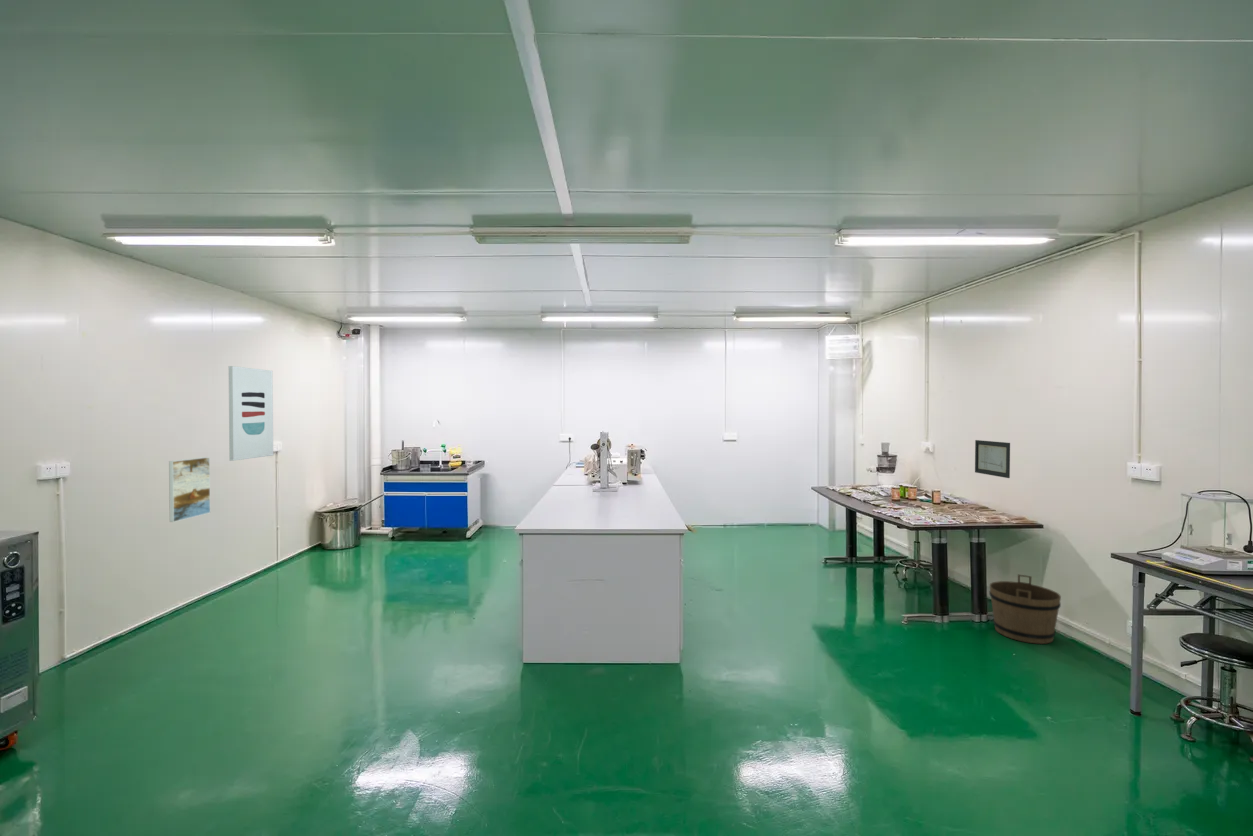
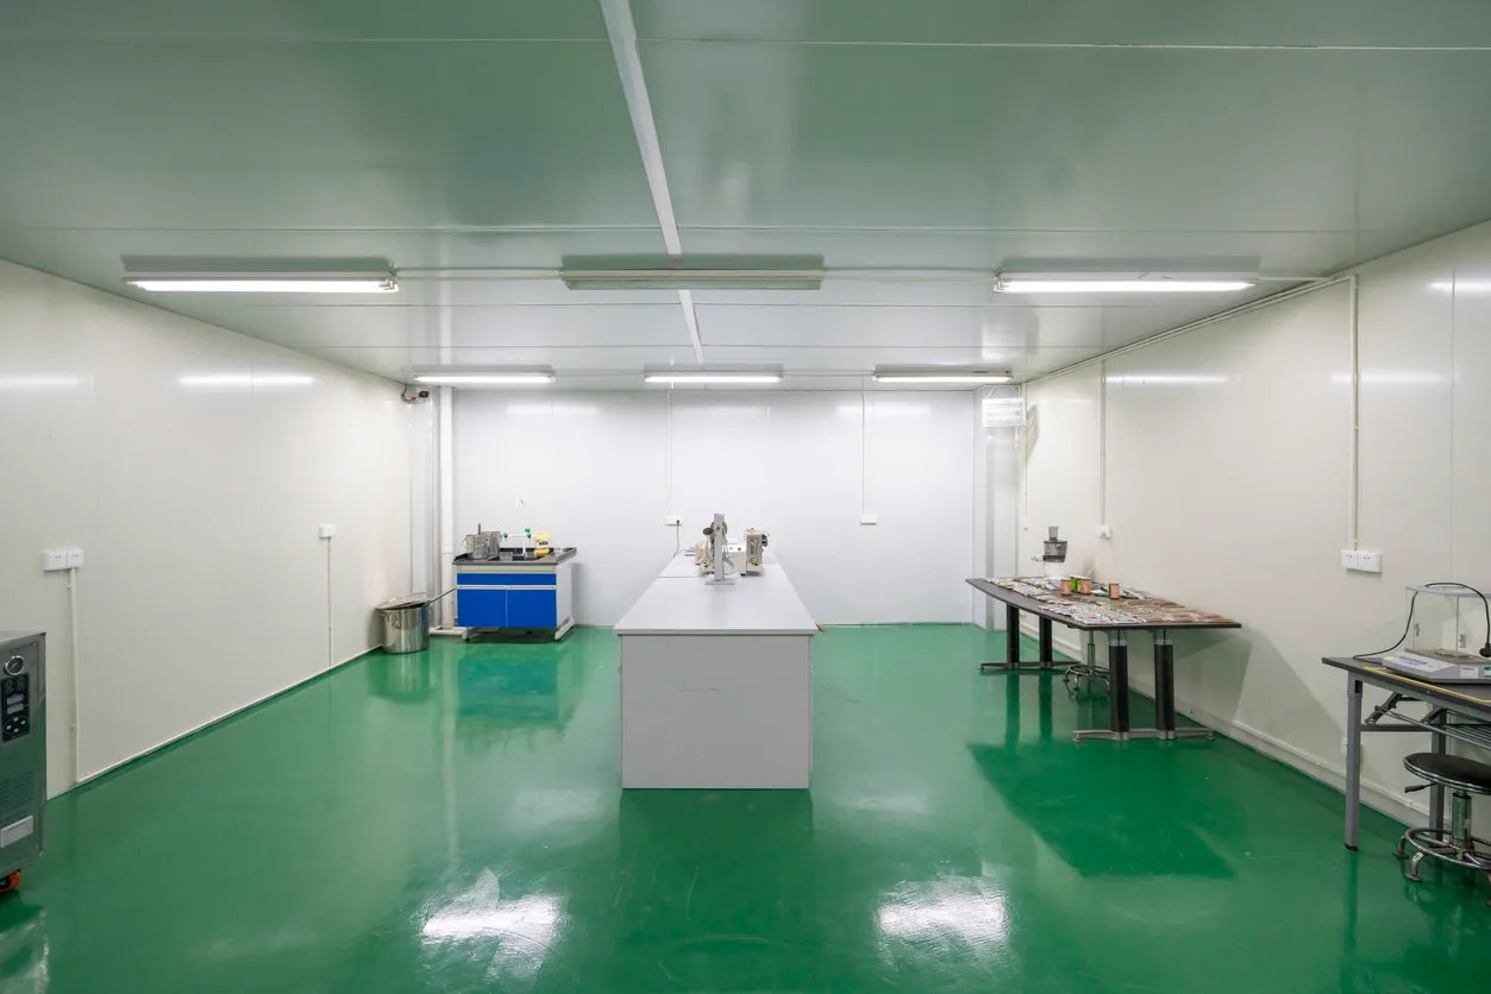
- bucket [988,574,1062,645]
- wall art [974,439,1011,479]
- wall art [228,365,274,462]
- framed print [168,456,211,523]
